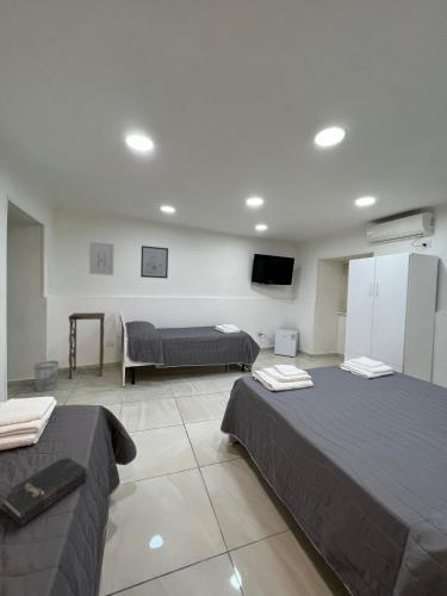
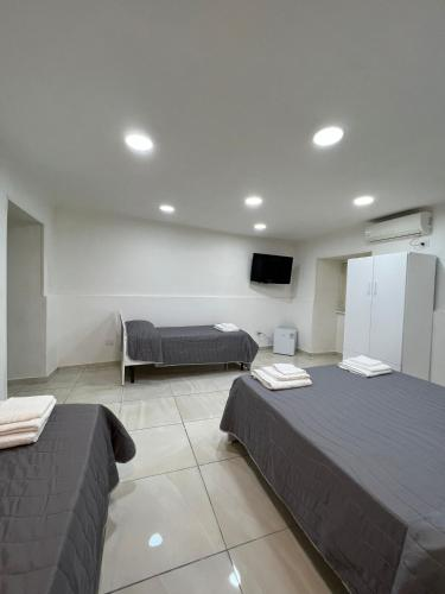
- hardback book [0,455,88,527]
- wall art [88,241,114,277]
- pedestal table [68,312,106,380]
- wastebasket [33,360,60,392]
- wall art [139,244,169,279]
